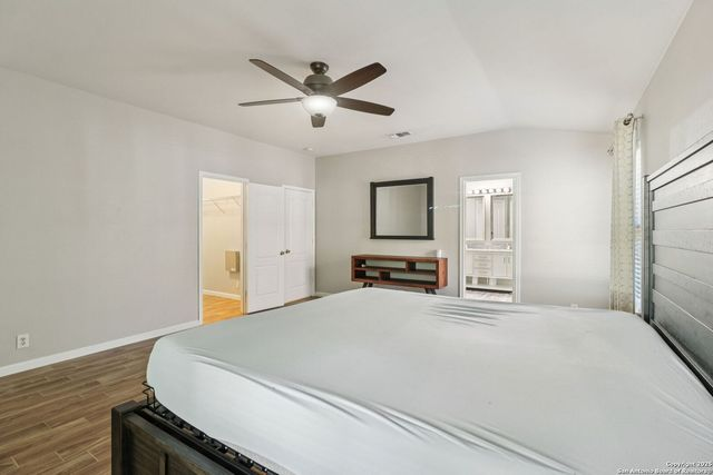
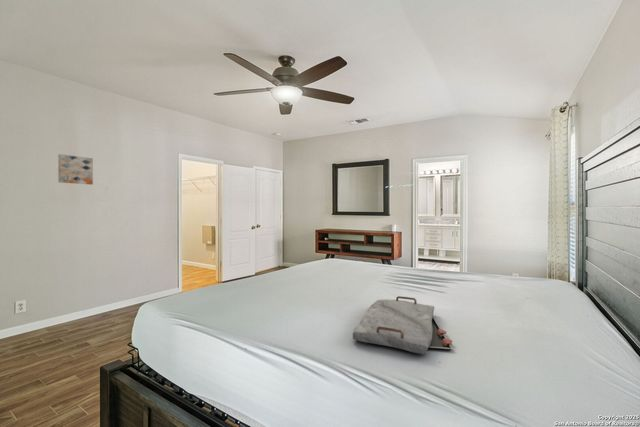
+ wall art [57,153,94,186]
+ serving tray [352,295,454,356]
